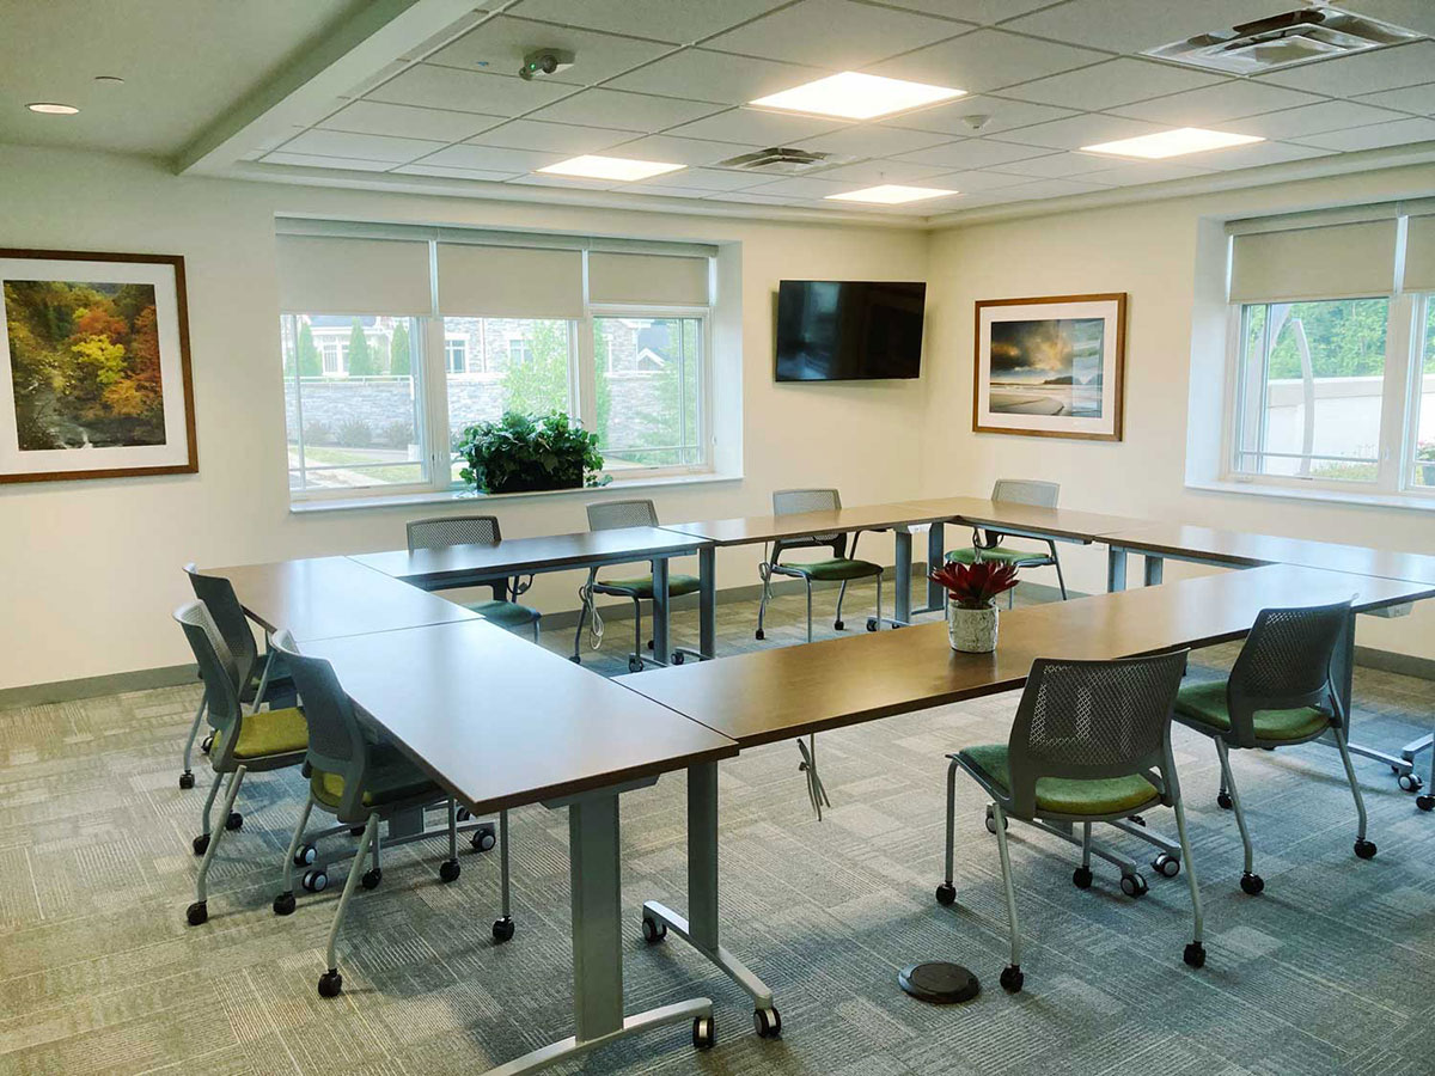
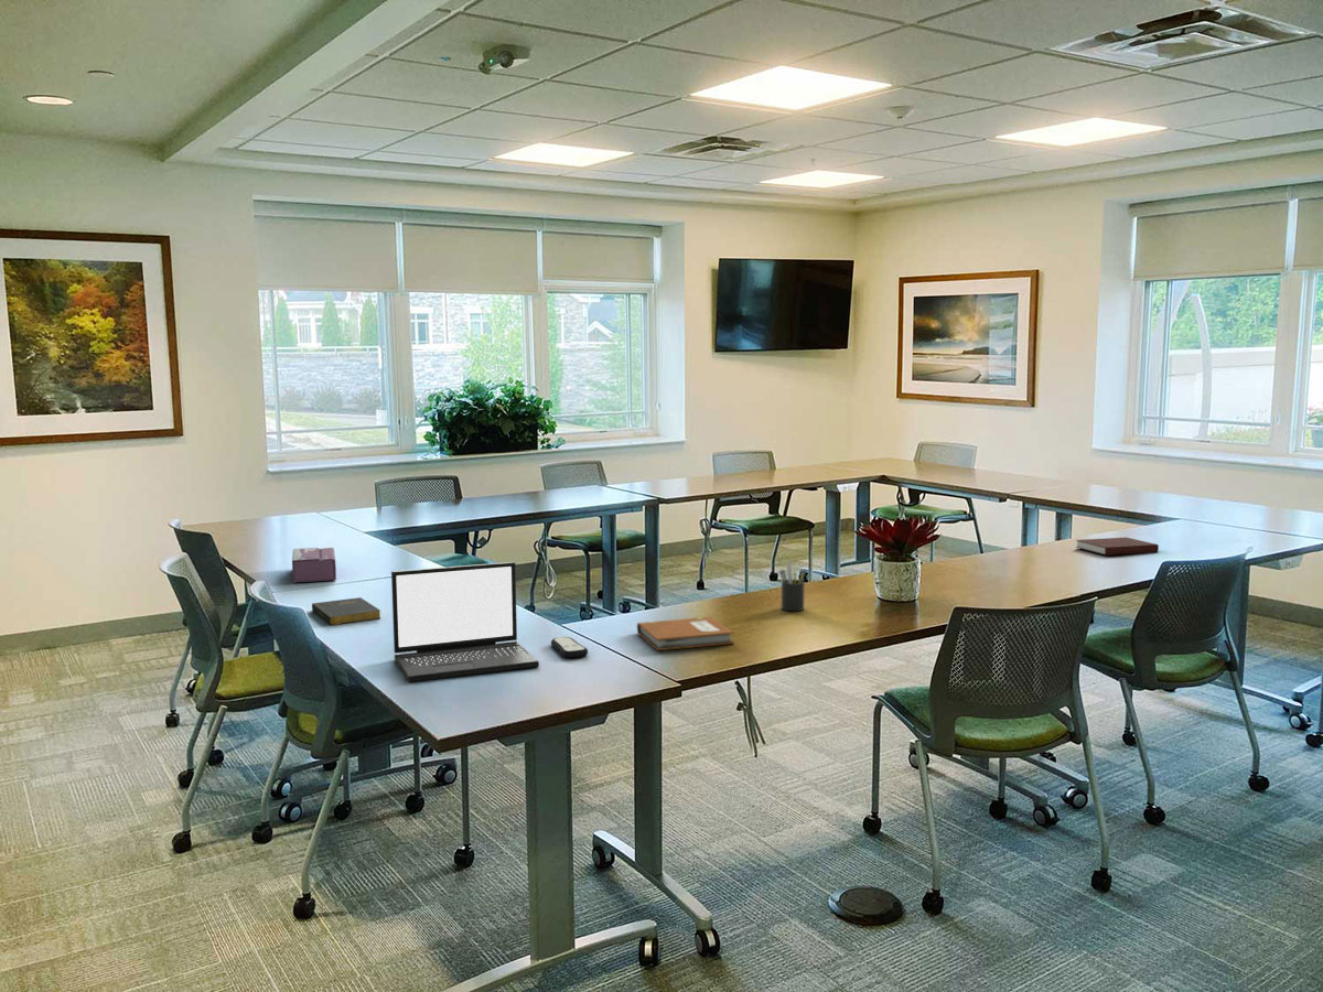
+ notebook [636,616,735,651]
+ tissue box [291,547,337,583]
+ remote control [550,636,589,659]
+ notebook [1075,537,1160,557]
+ laptop [390,561,540,683]
+ book [311,596,381,626]
+ pen holder [778,561,806,612]
